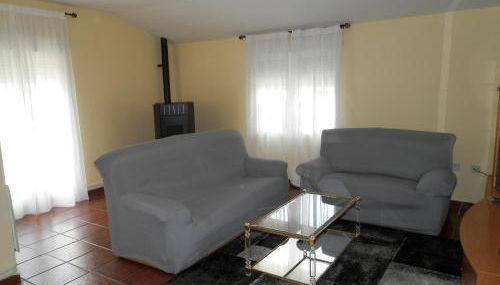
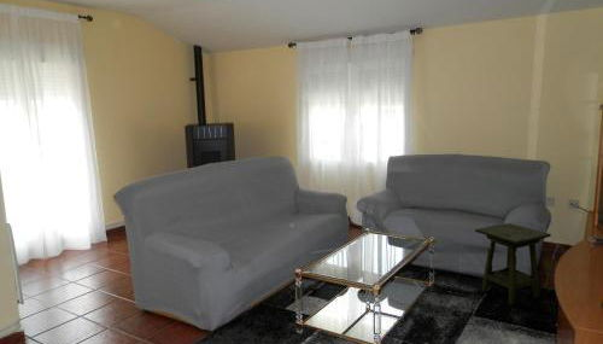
+ side table [474,222,552,307]
